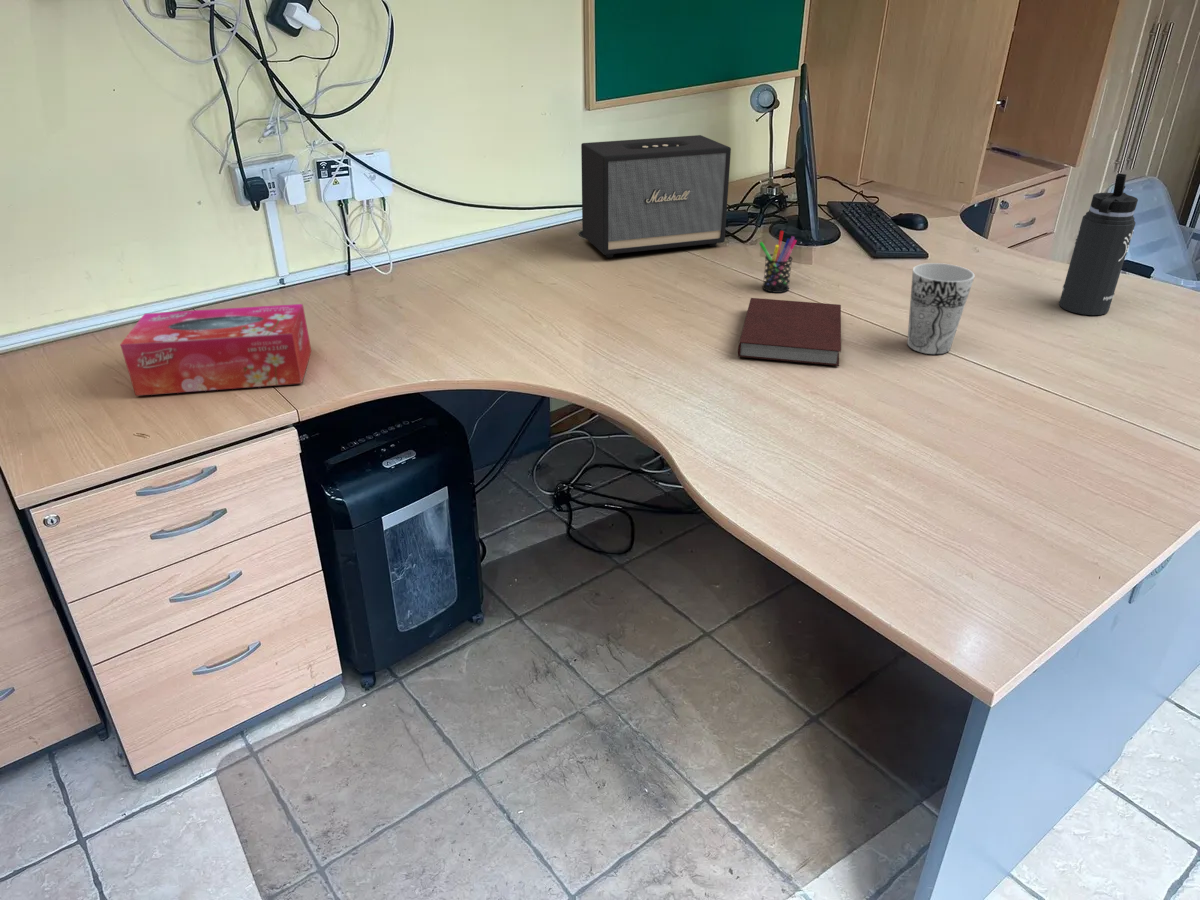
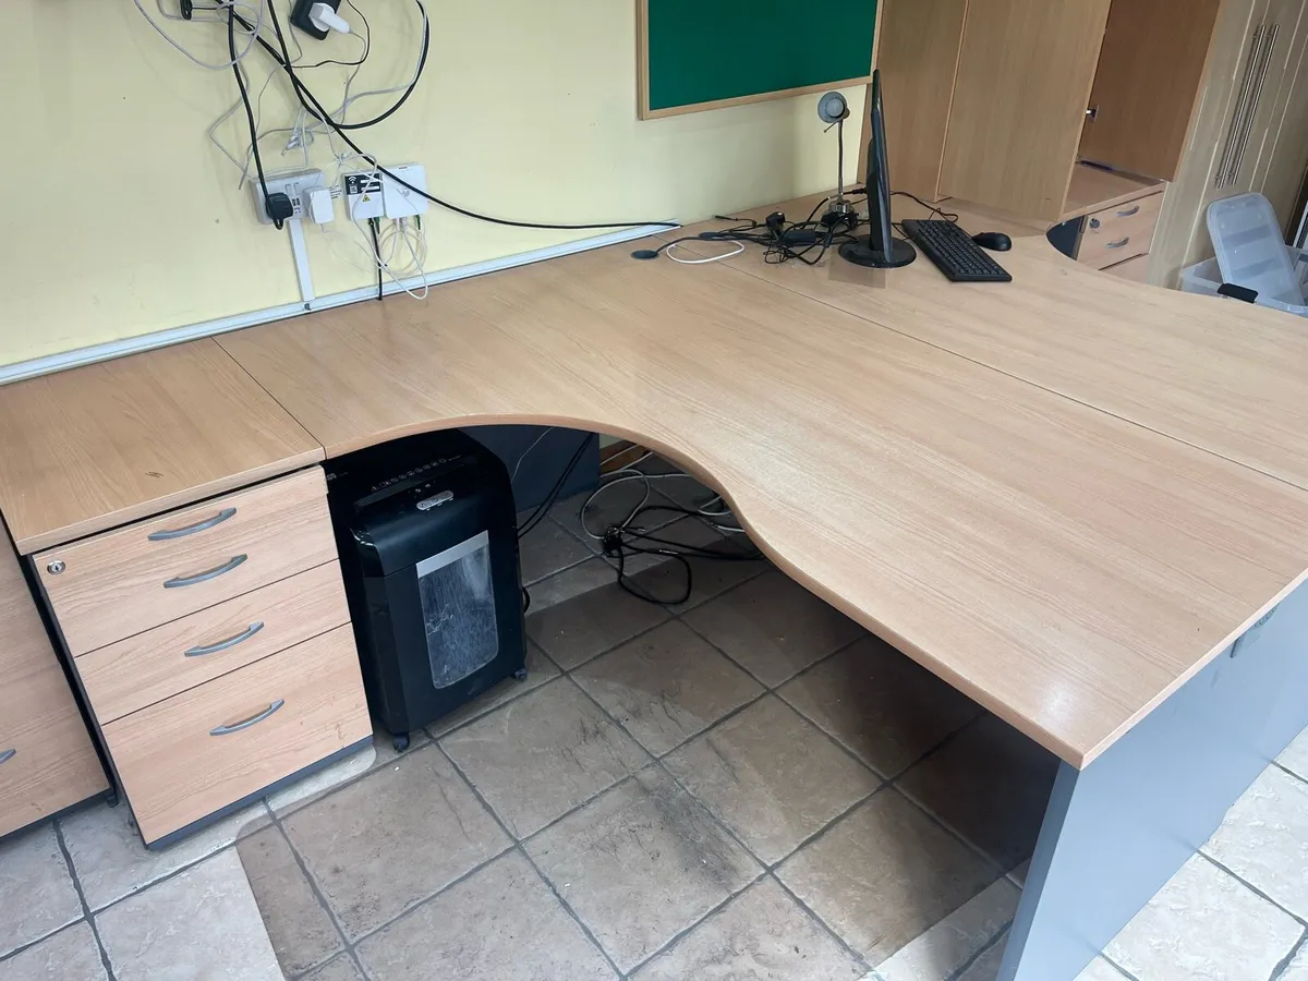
- thermos bottle [1058,172,1139,316]
- cup [906,262,976,355]
- pen holder [758,230,798,294]
- speaker [580,134,732,259]
- notebook [737,297,842,367]
- tissue box [119,303,312,397]
